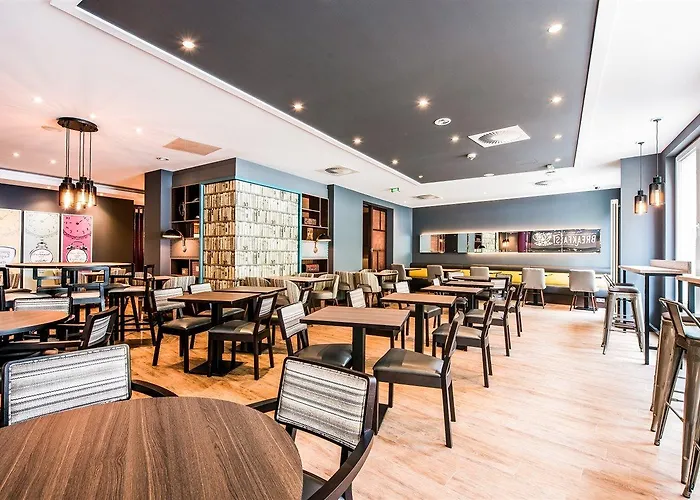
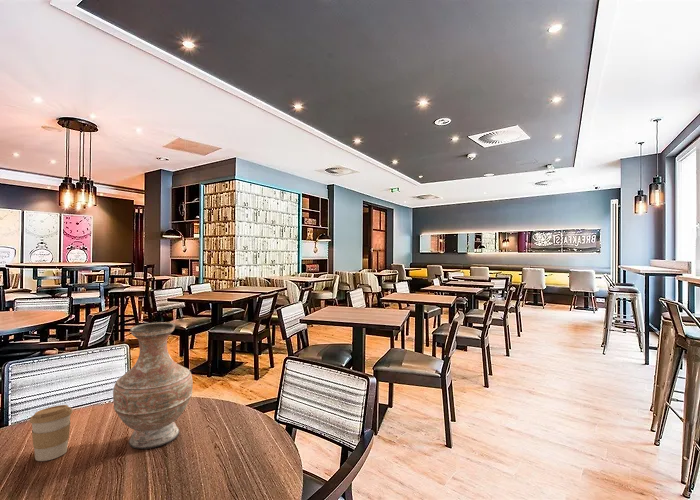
+ vase [112,321,194,450]
+ coffee cup [29,404,73,462]
